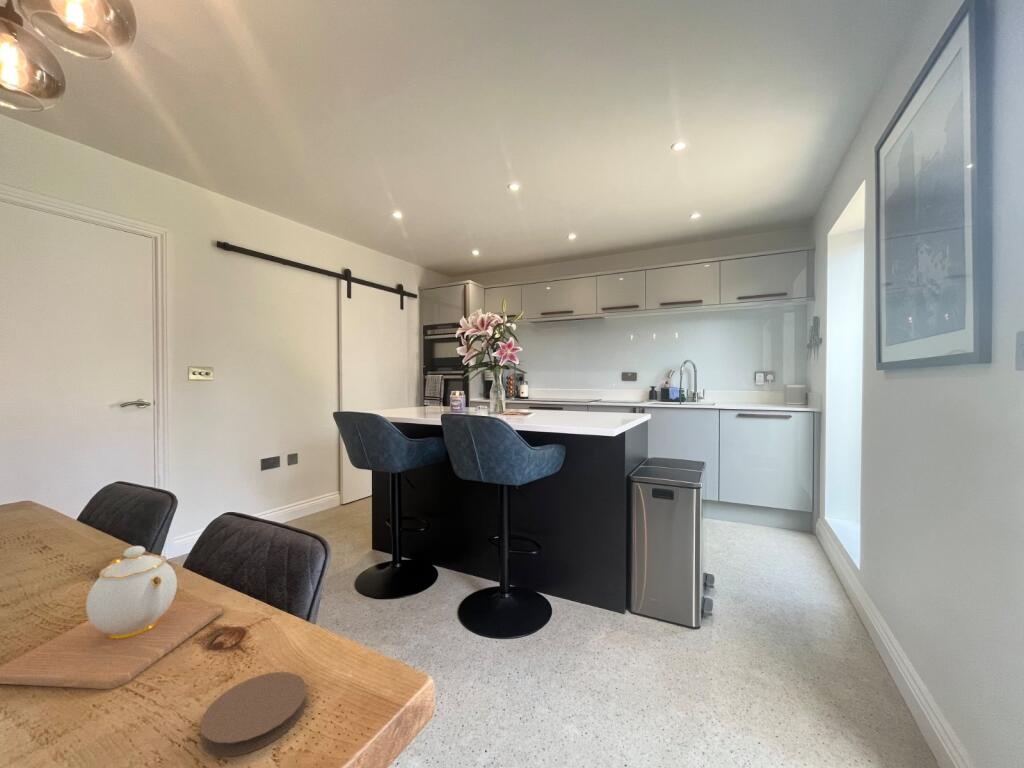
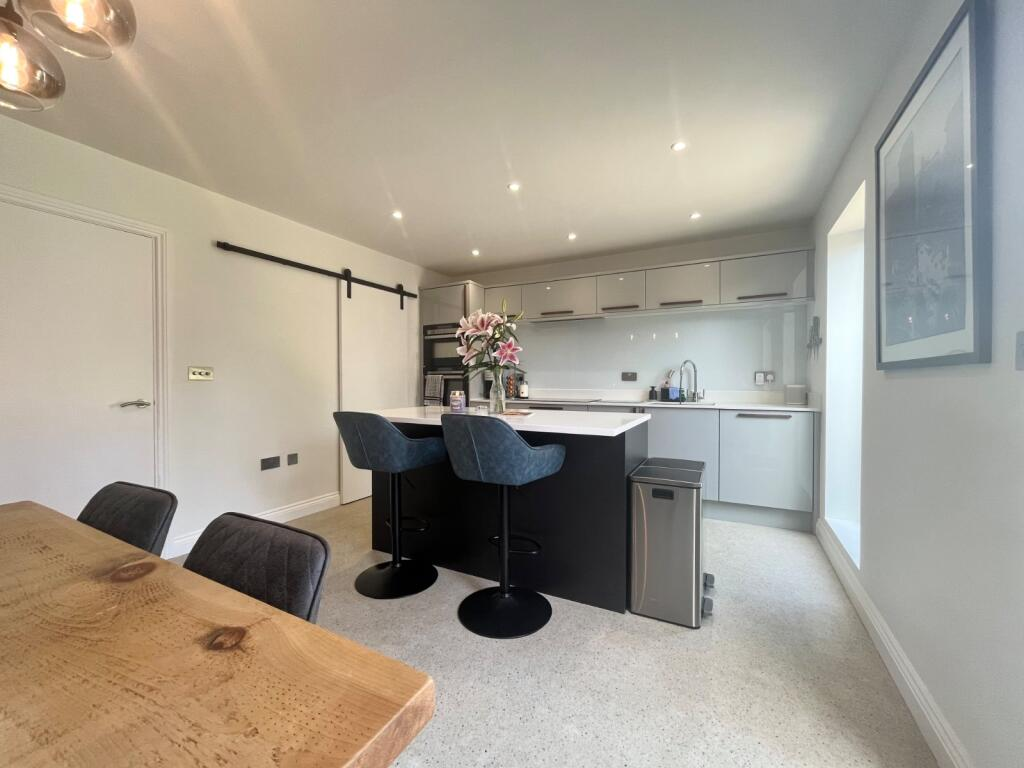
- coaster [200,671,307,757]
- teapot [0,545,224,690]
